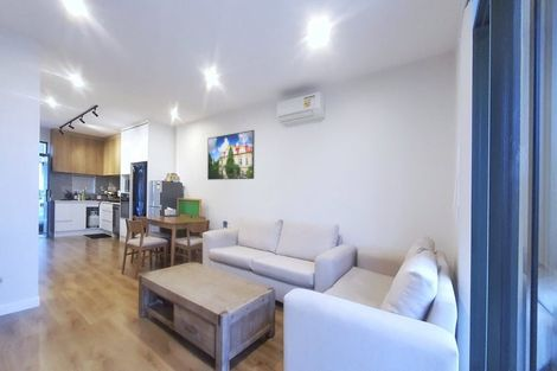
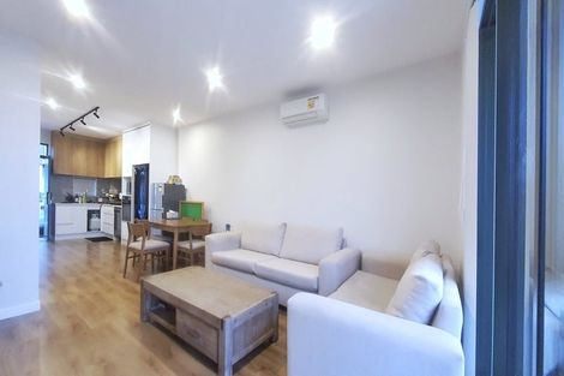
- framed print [206,129,256,181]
